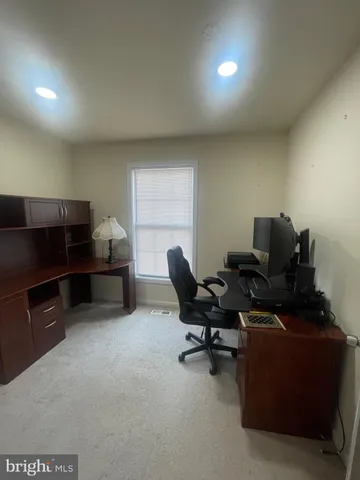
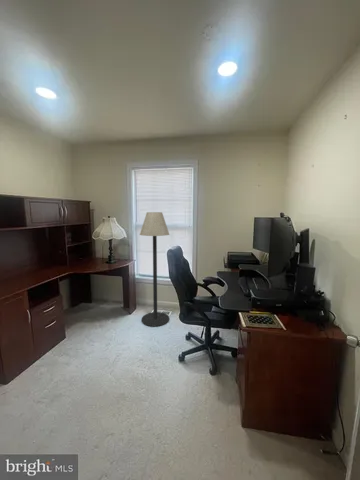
+ floor lamp [139,211,170,328]
